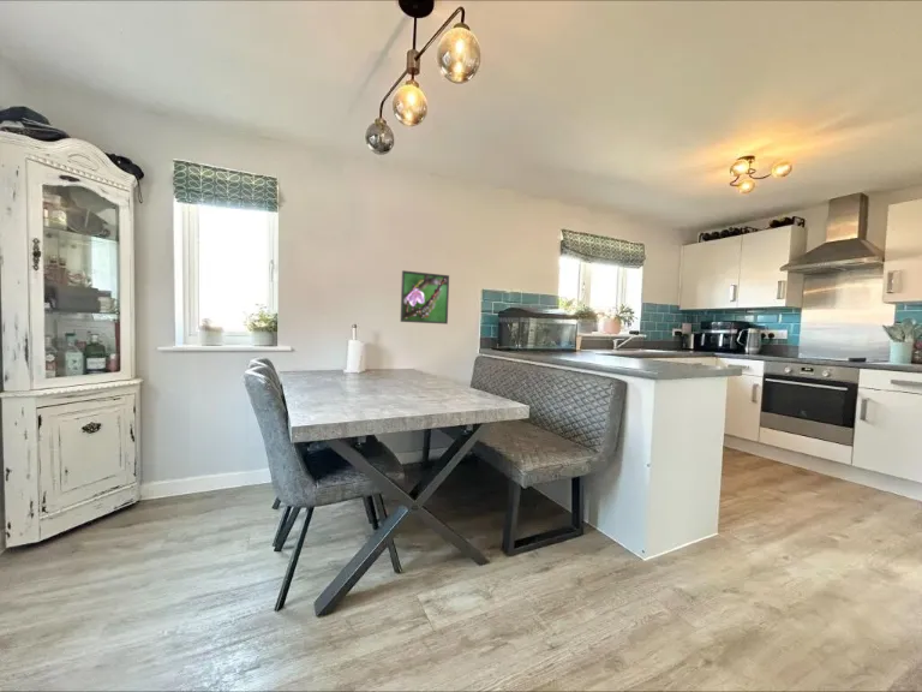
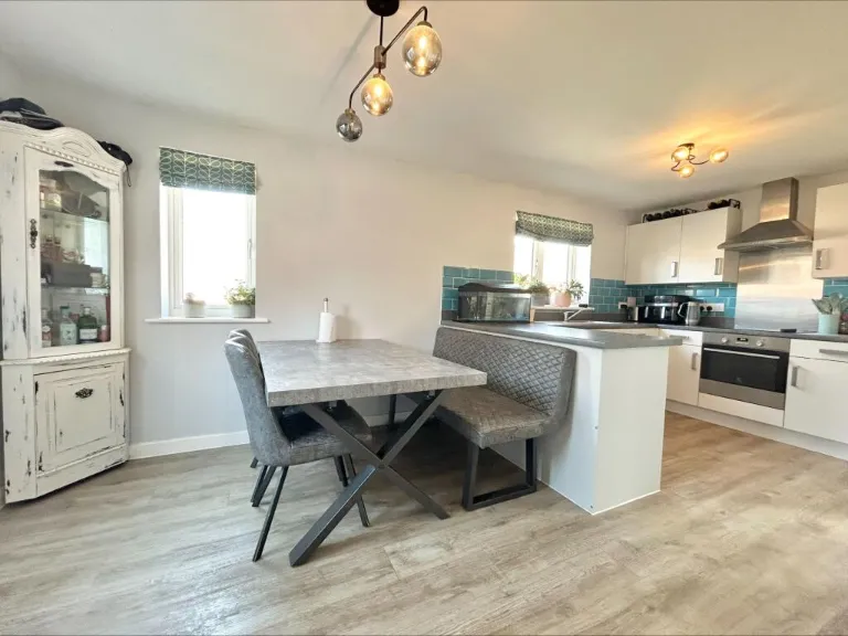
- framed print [400,269,450,326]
